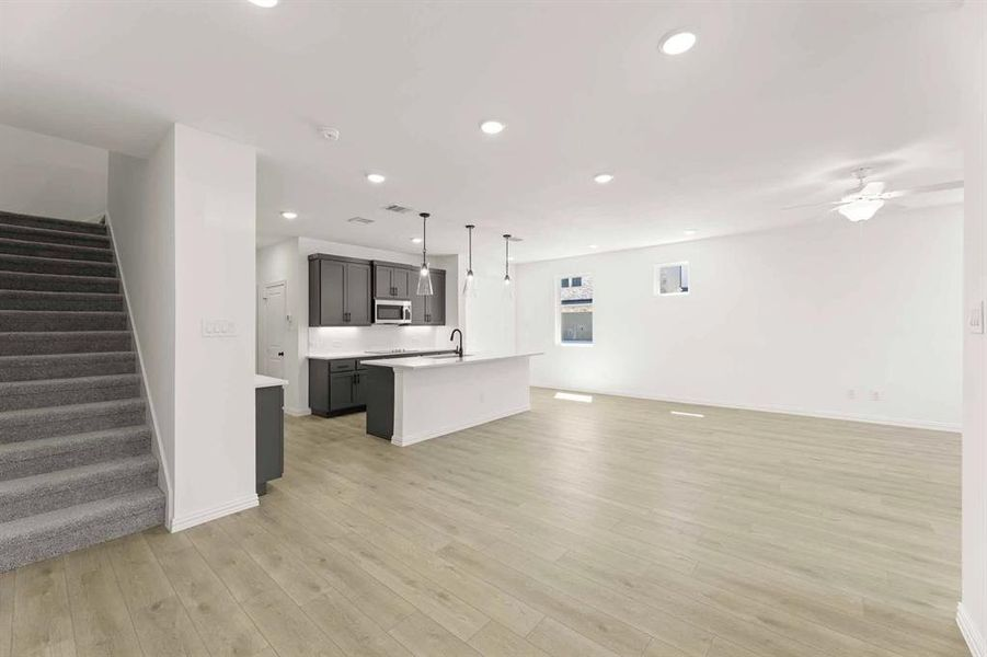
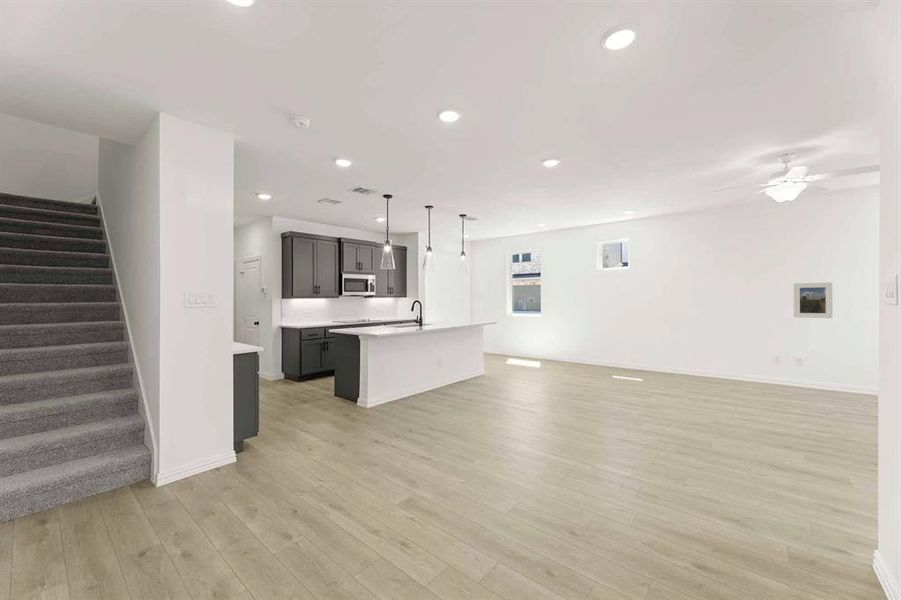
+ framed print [793,281,834,319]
